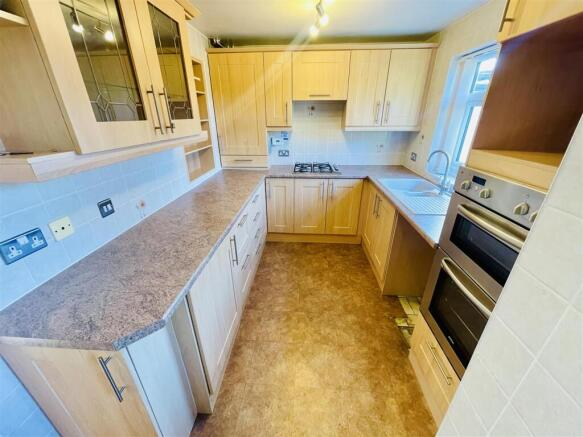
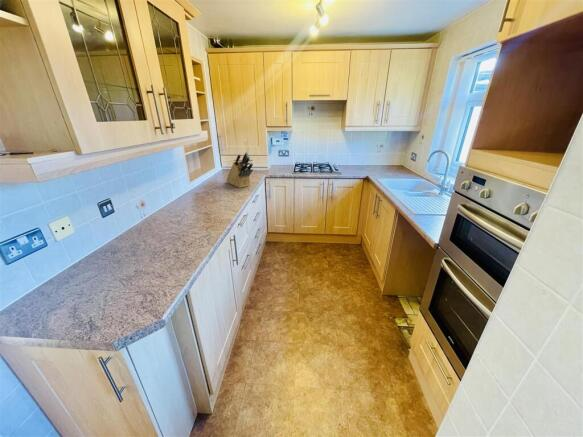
+ knife block [226,151,254,189]
